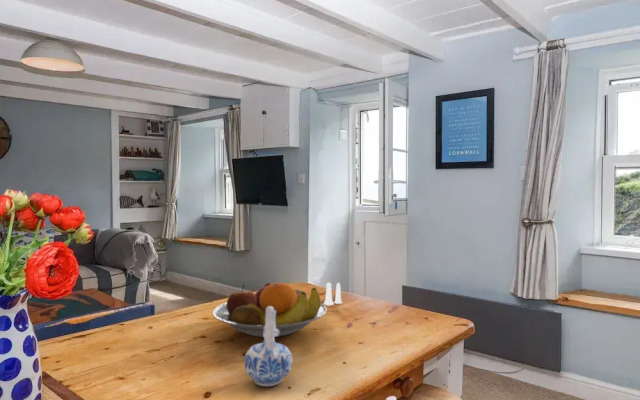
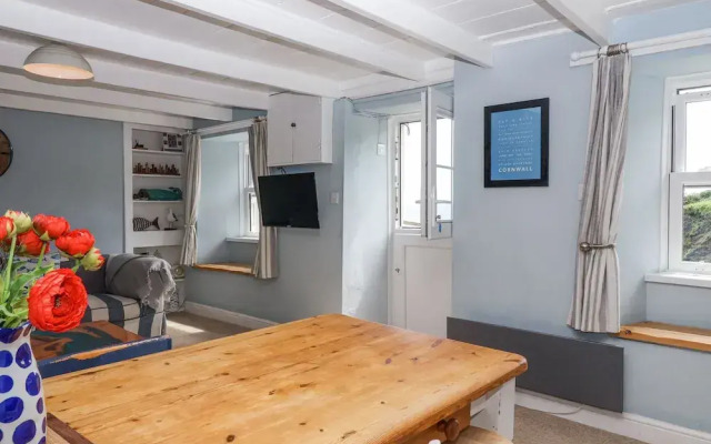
- fruit bowl [212,282,328,338]
- salt and pepper shaker set [321,282,343,306]
- ceramic pitcher [244,306,293,387]
